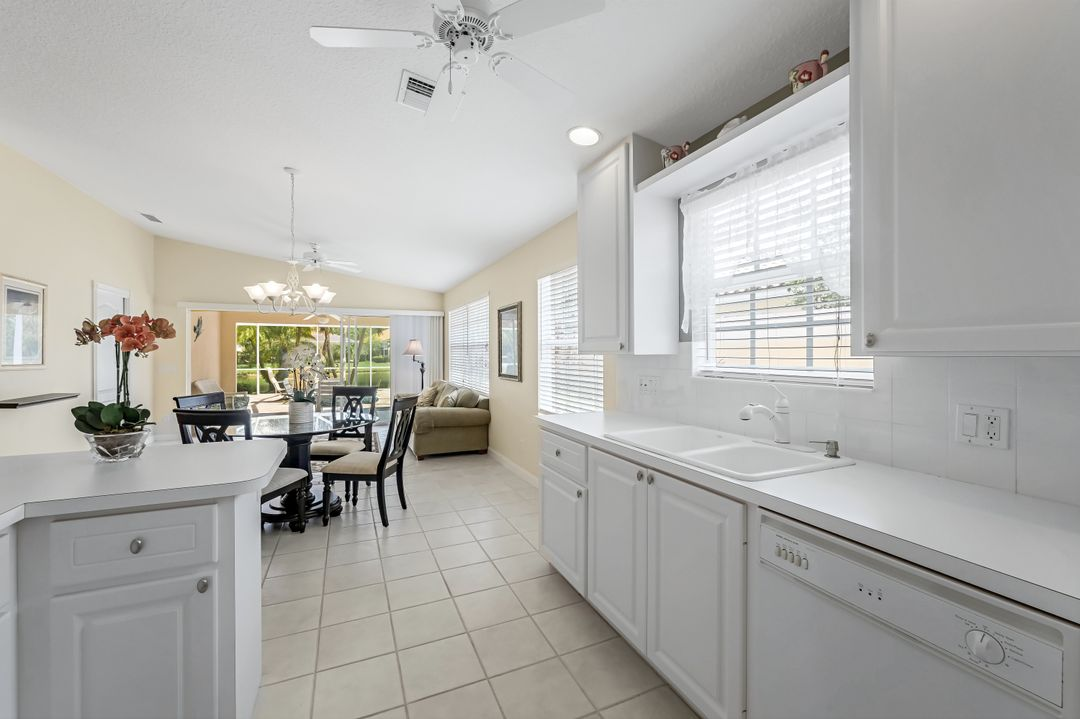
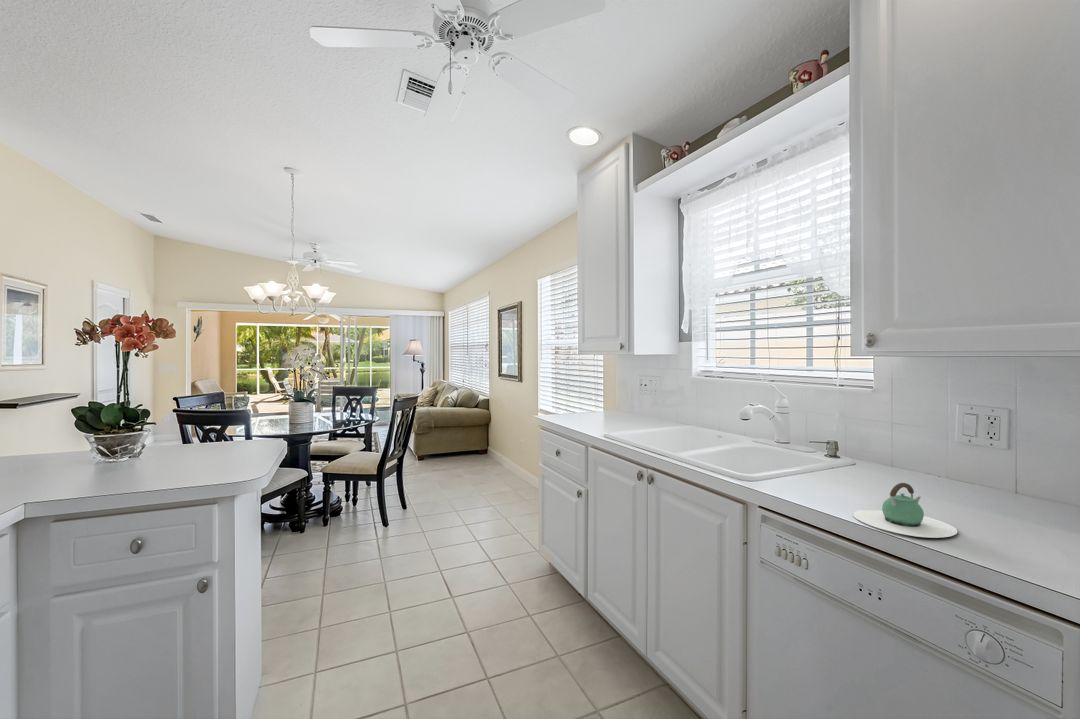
+ teapot [852,482,958,539]
